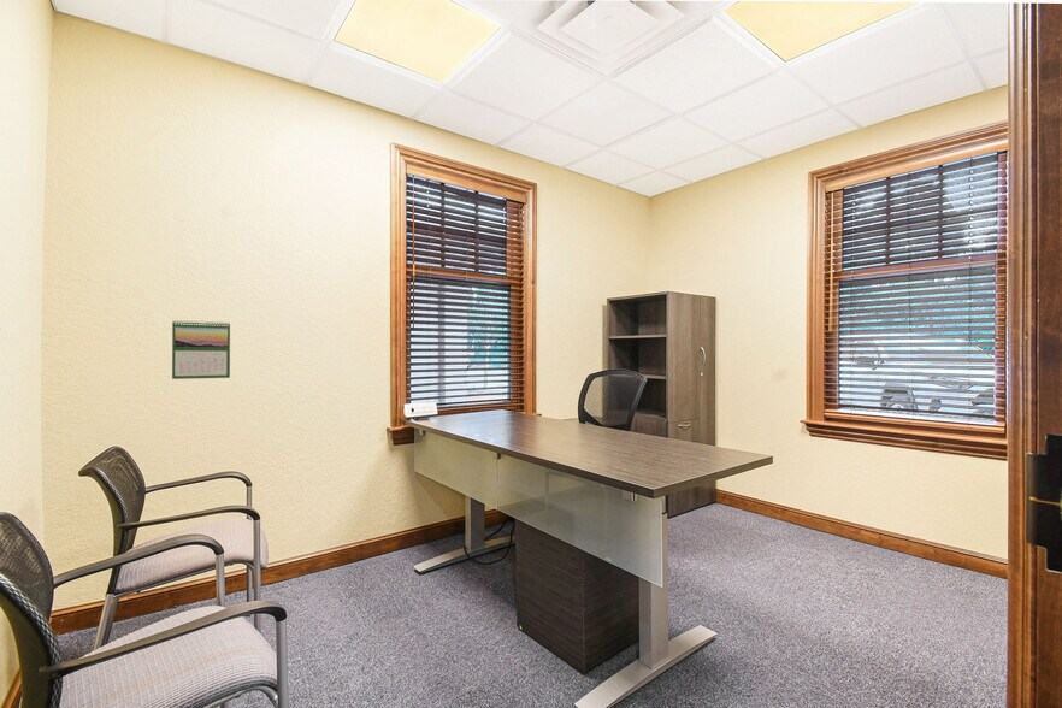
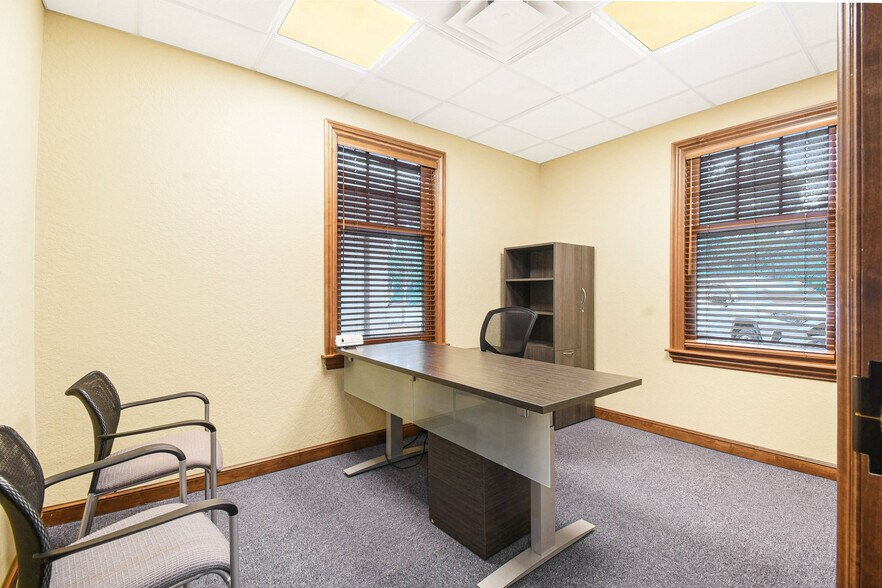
- calendar [171,319,231,380]
